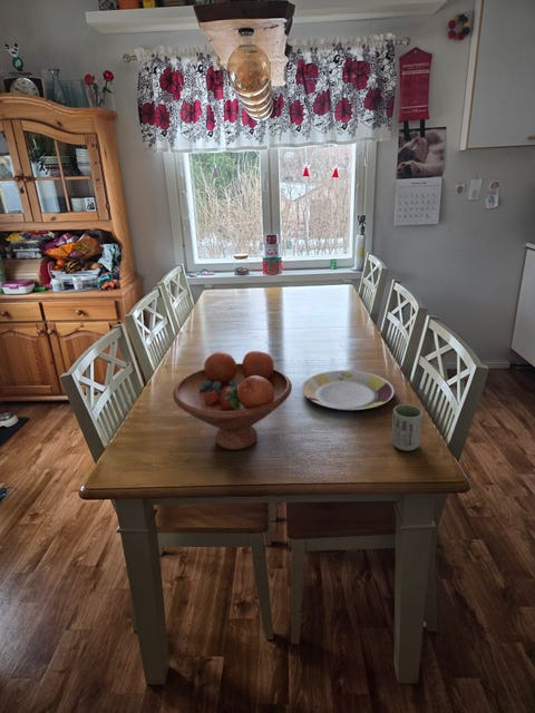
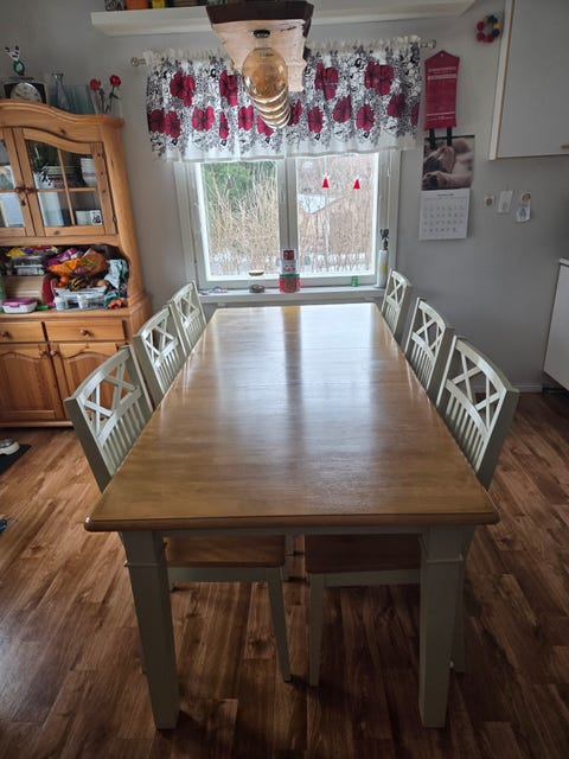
- fruit bowl [172,350,293,451]
- plate [301,369,395,411]
- cup [390,403,424,452]
